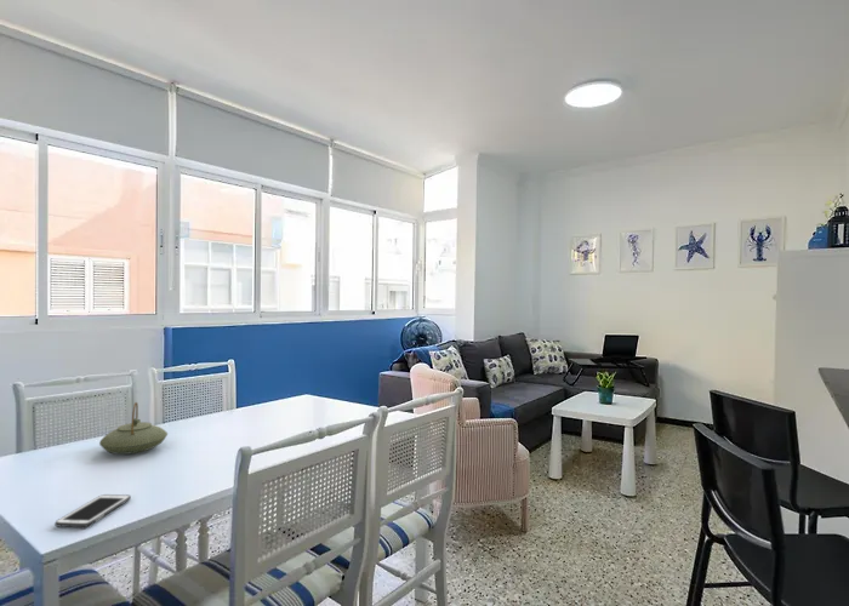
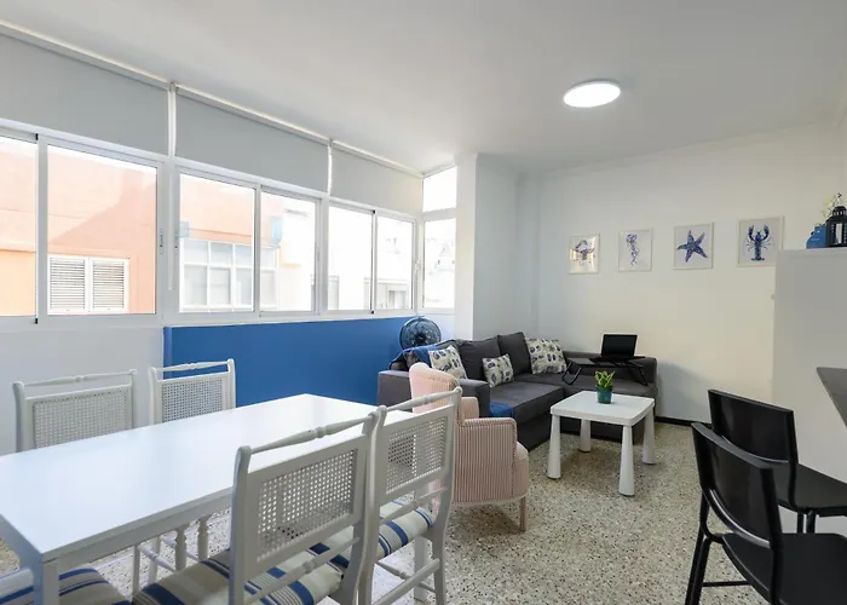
- teapot [98,401,169,456]
- cell phone [53,493,132,528]
